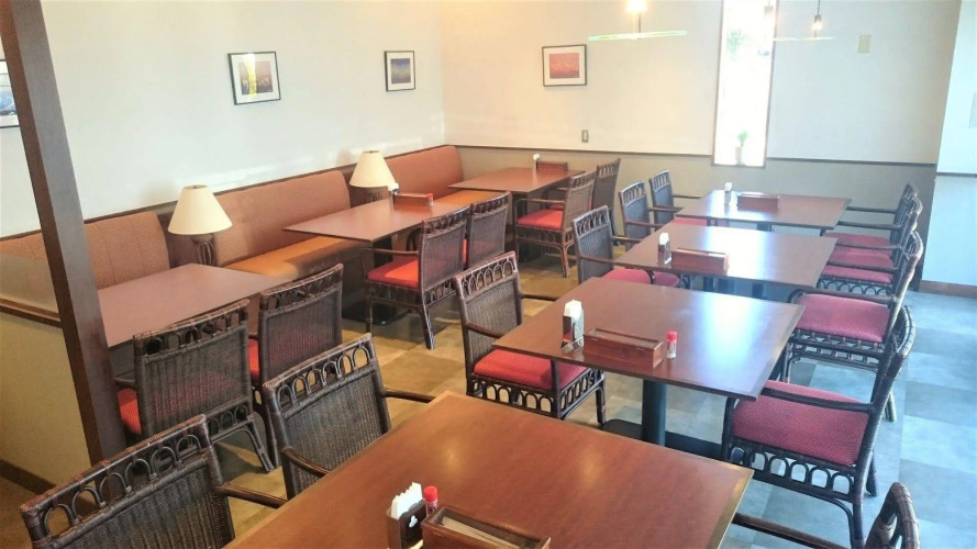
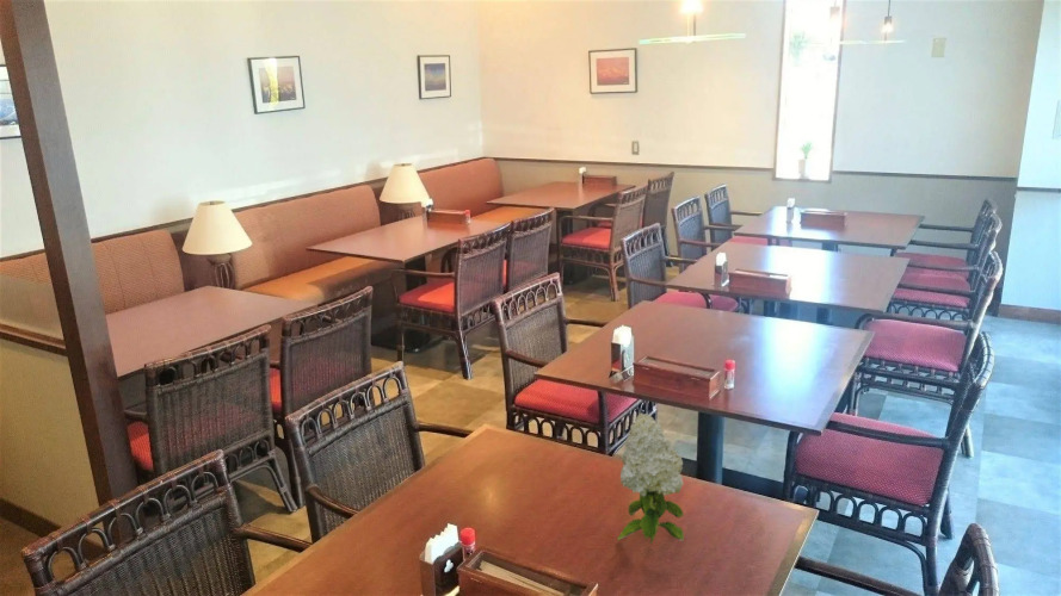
+ flower [616,411,685,546]
